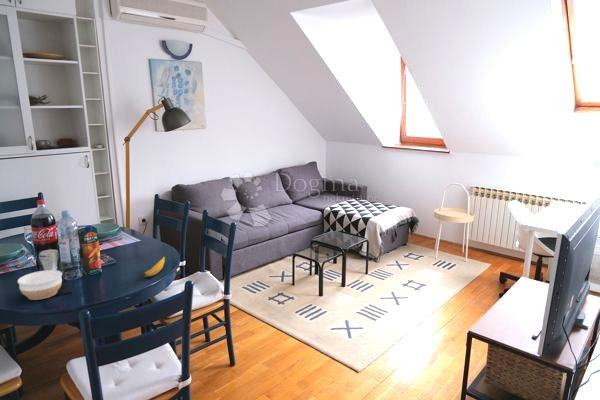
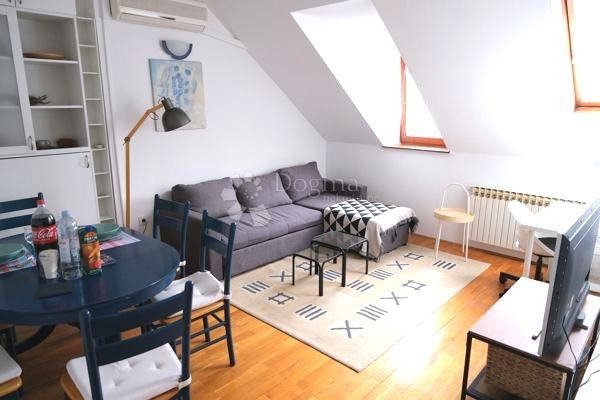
- banana [142,255,166,278]
- bowl [16,269,63,301]
